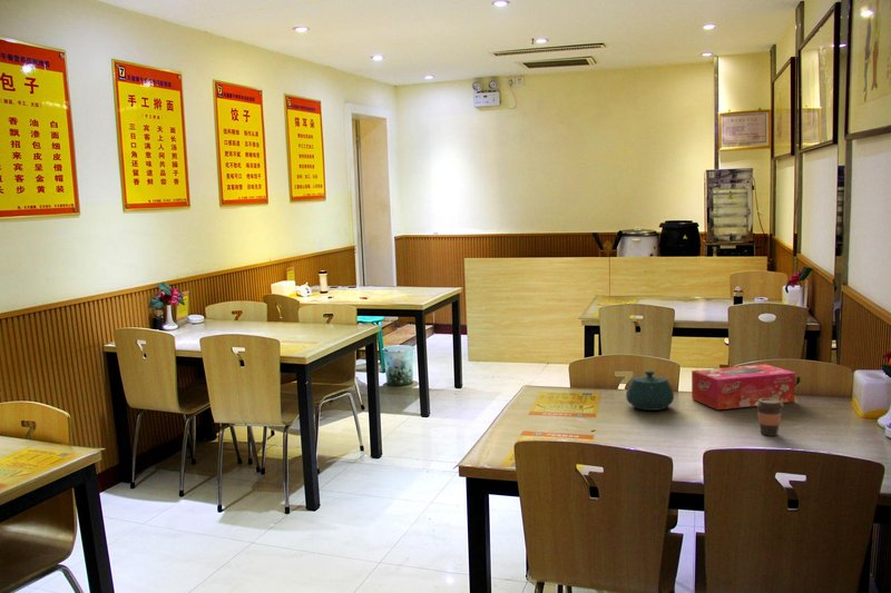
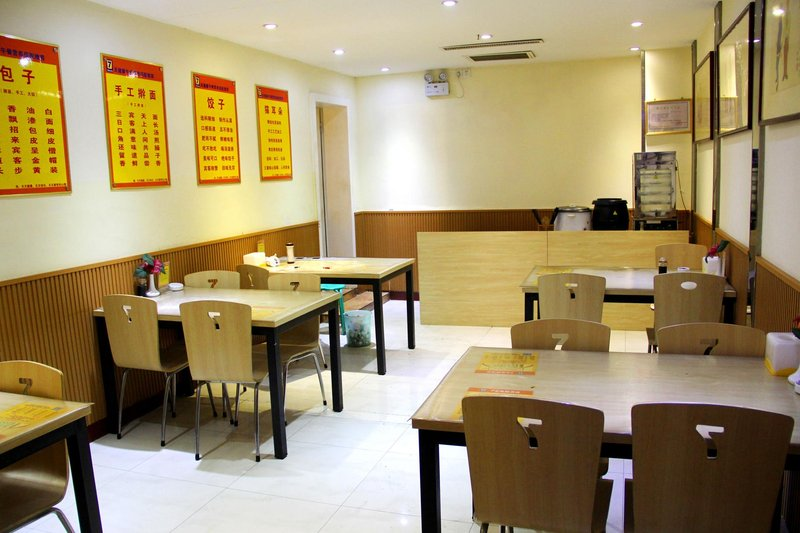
- teapot [625,369,675,412]
- tissue box [691,363,796,411]
- coffee cup [755,398,785,437]
